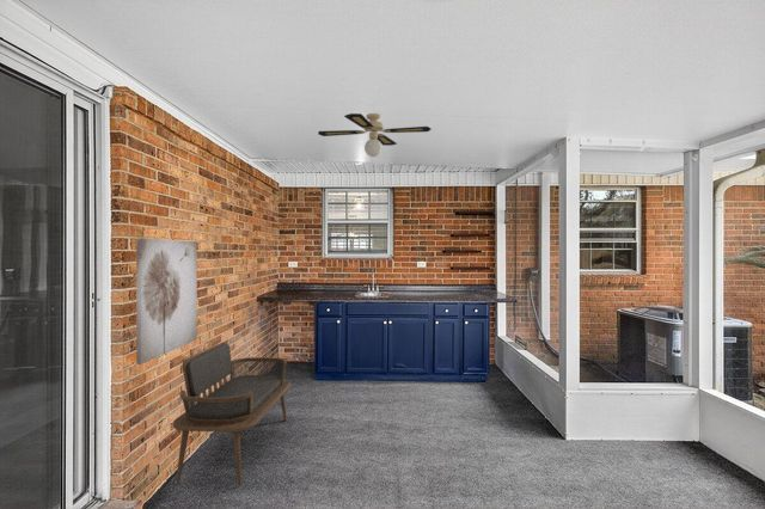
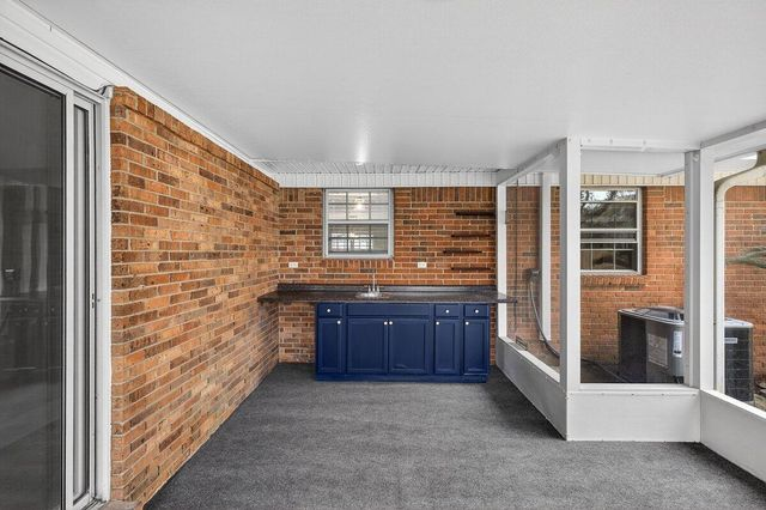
- bench [172,341,293,486]
- ceiling fan [317,112,433,158]
- wall art [135,237,198,366]
